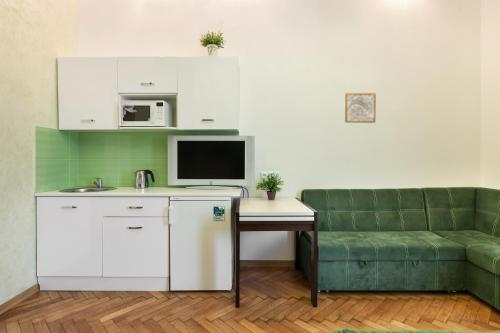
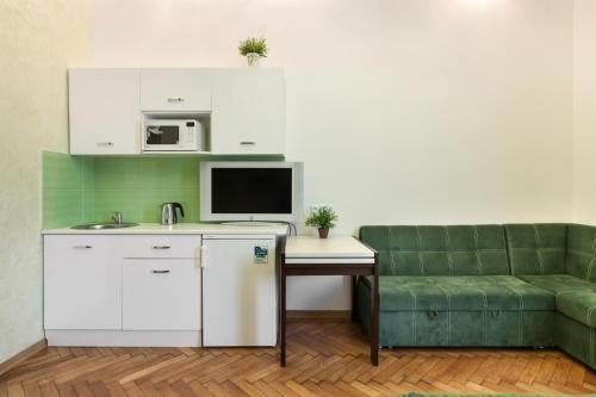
- wall art [344,92,377,124]
